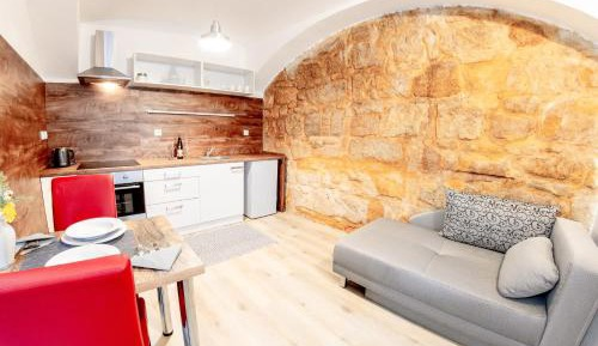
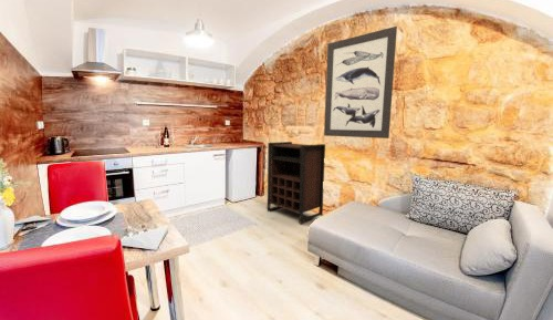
+ wall art [323,25,398,140]
+ shelving unit [267,141,326,225]
